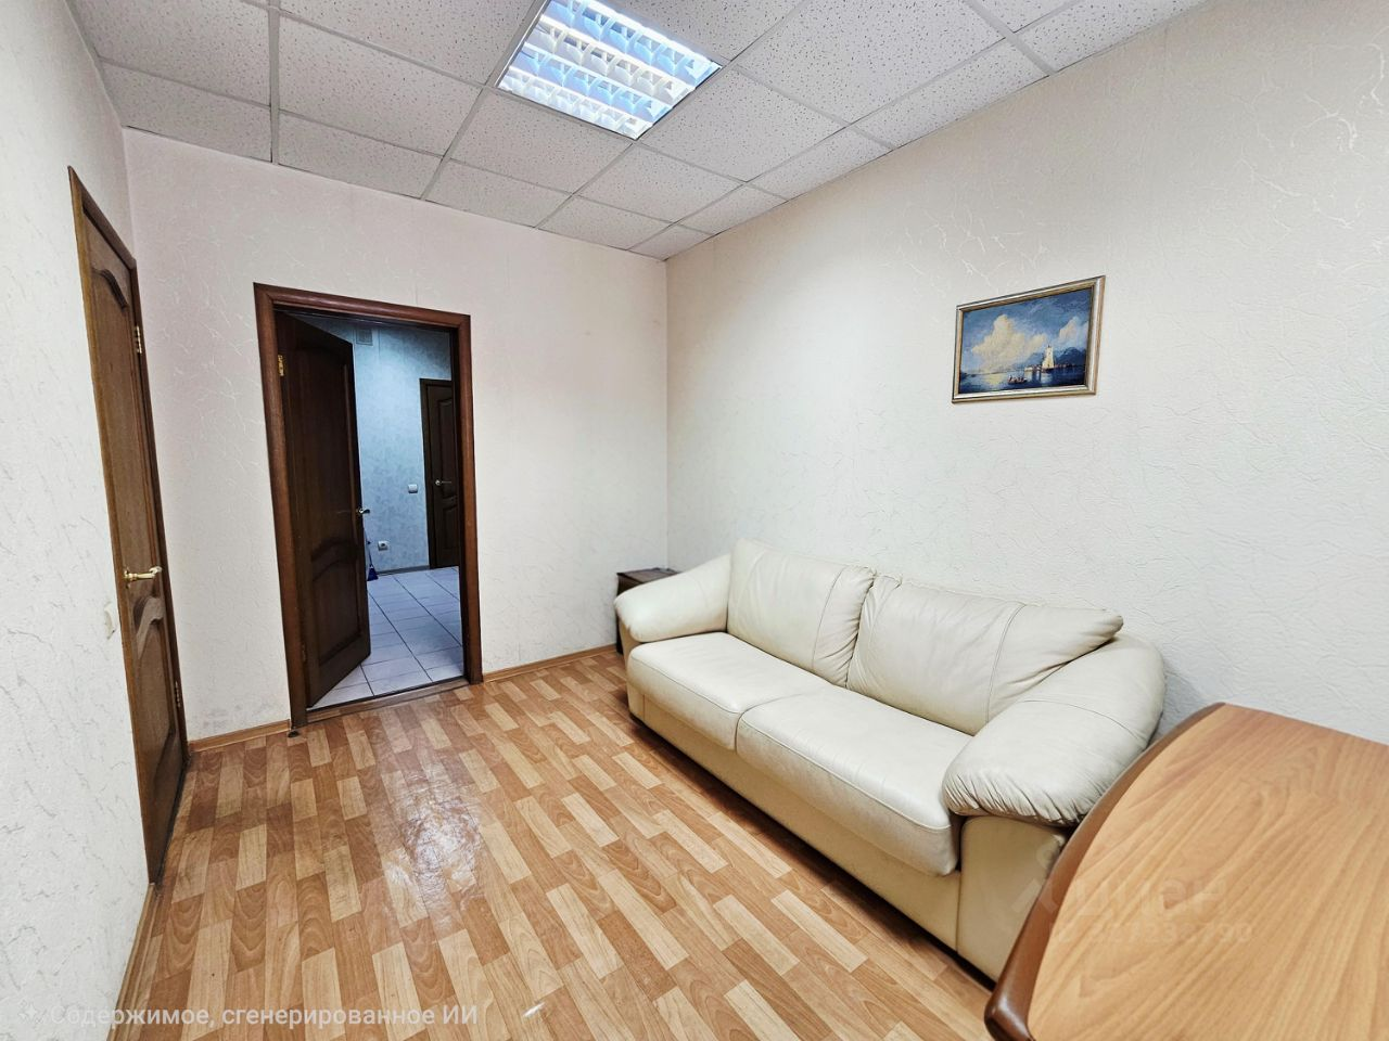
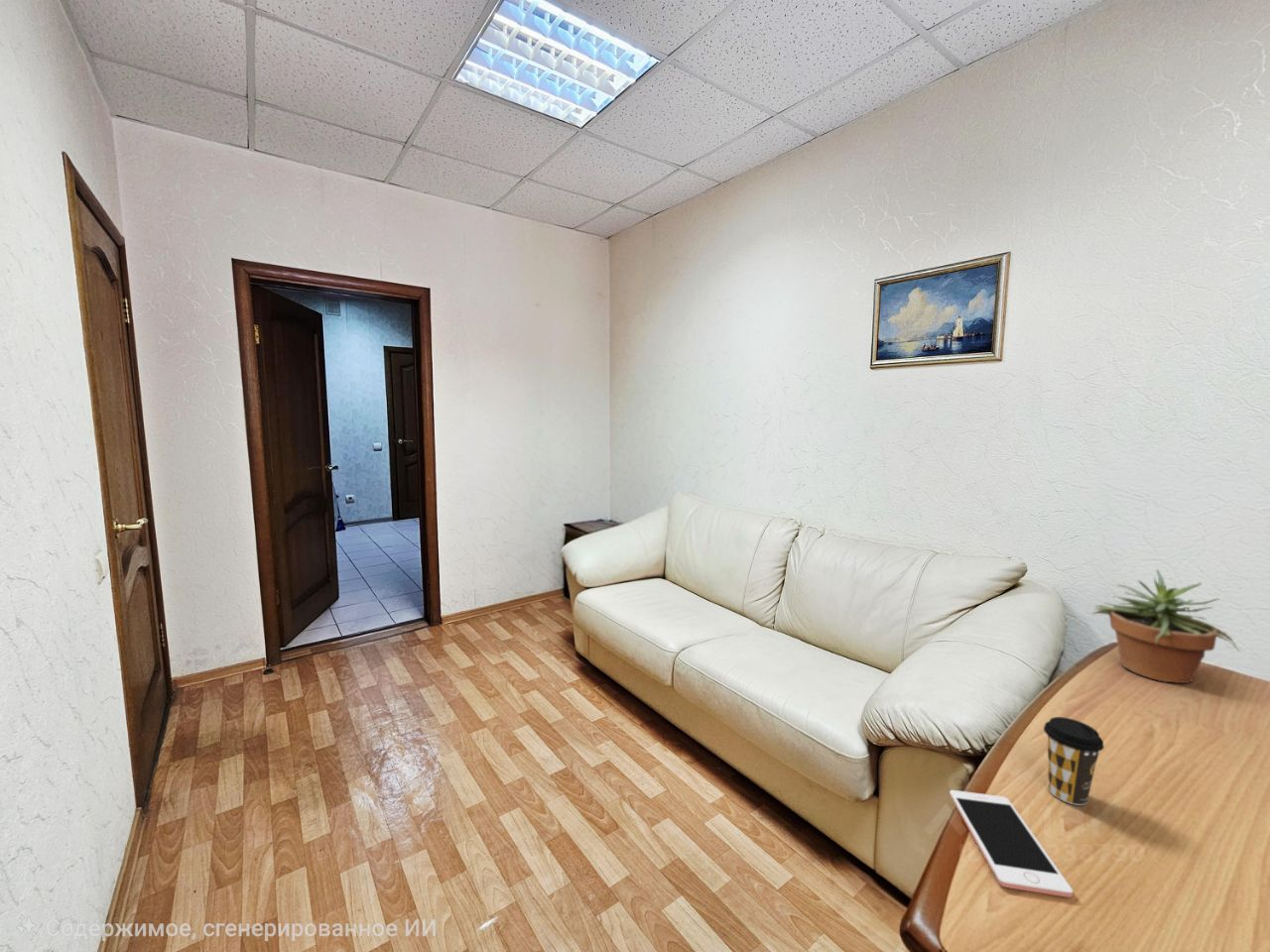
+ potted plant [1088,568,1241,684]
+ cell phone [949,789,1074,898]
+ coffee cup [1043,716,1105,806]
